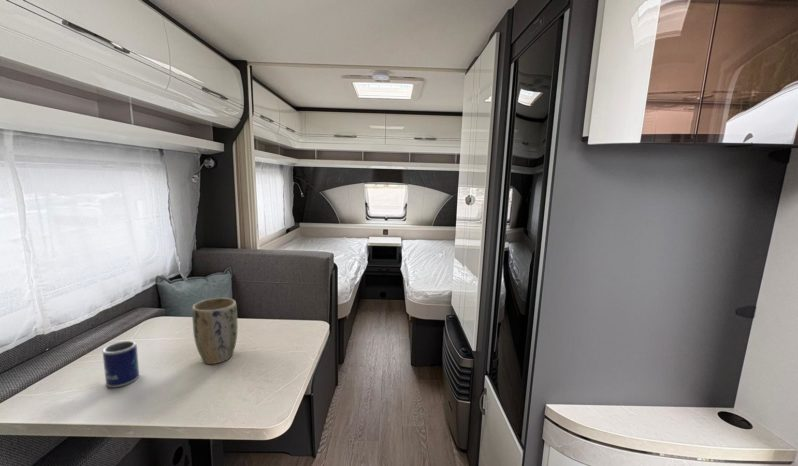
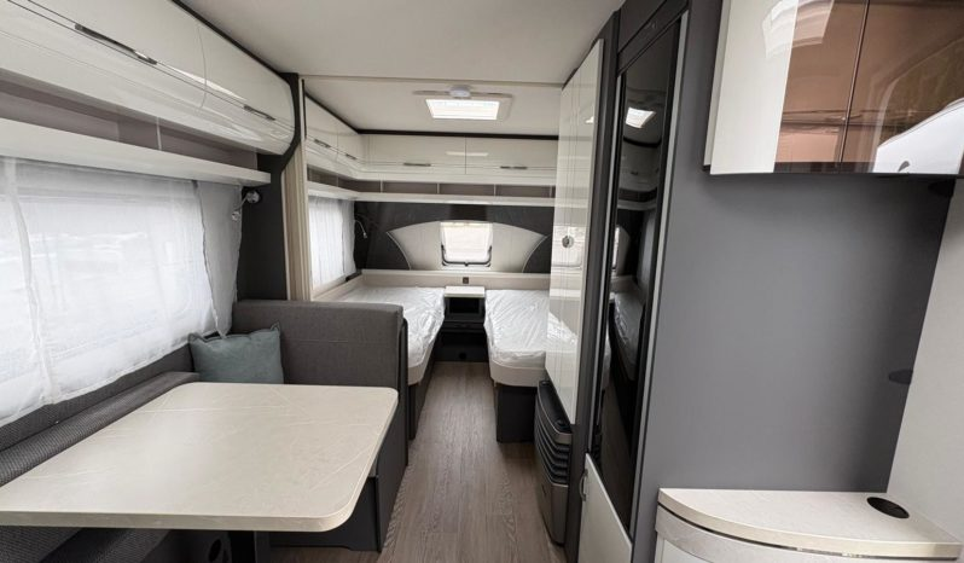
- plant pot [191,297,238,365]
- mug [102,340,140,388]
